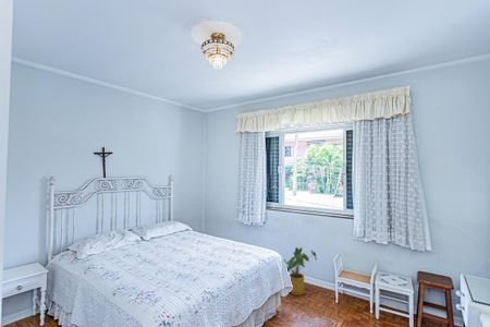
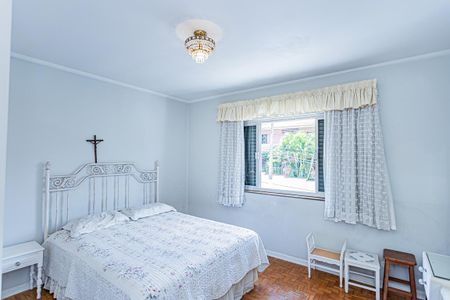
- house plant [282,246,318,296]
